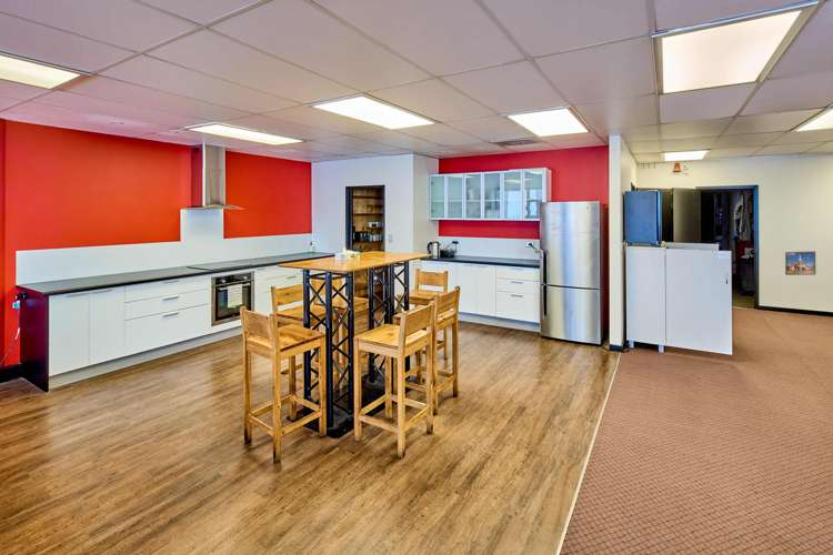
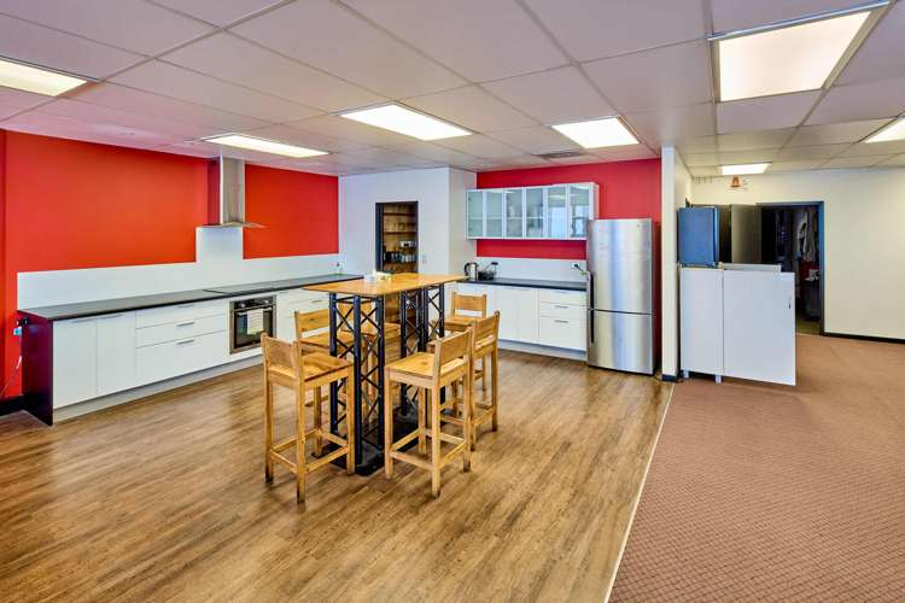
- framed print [784,251,816,276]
